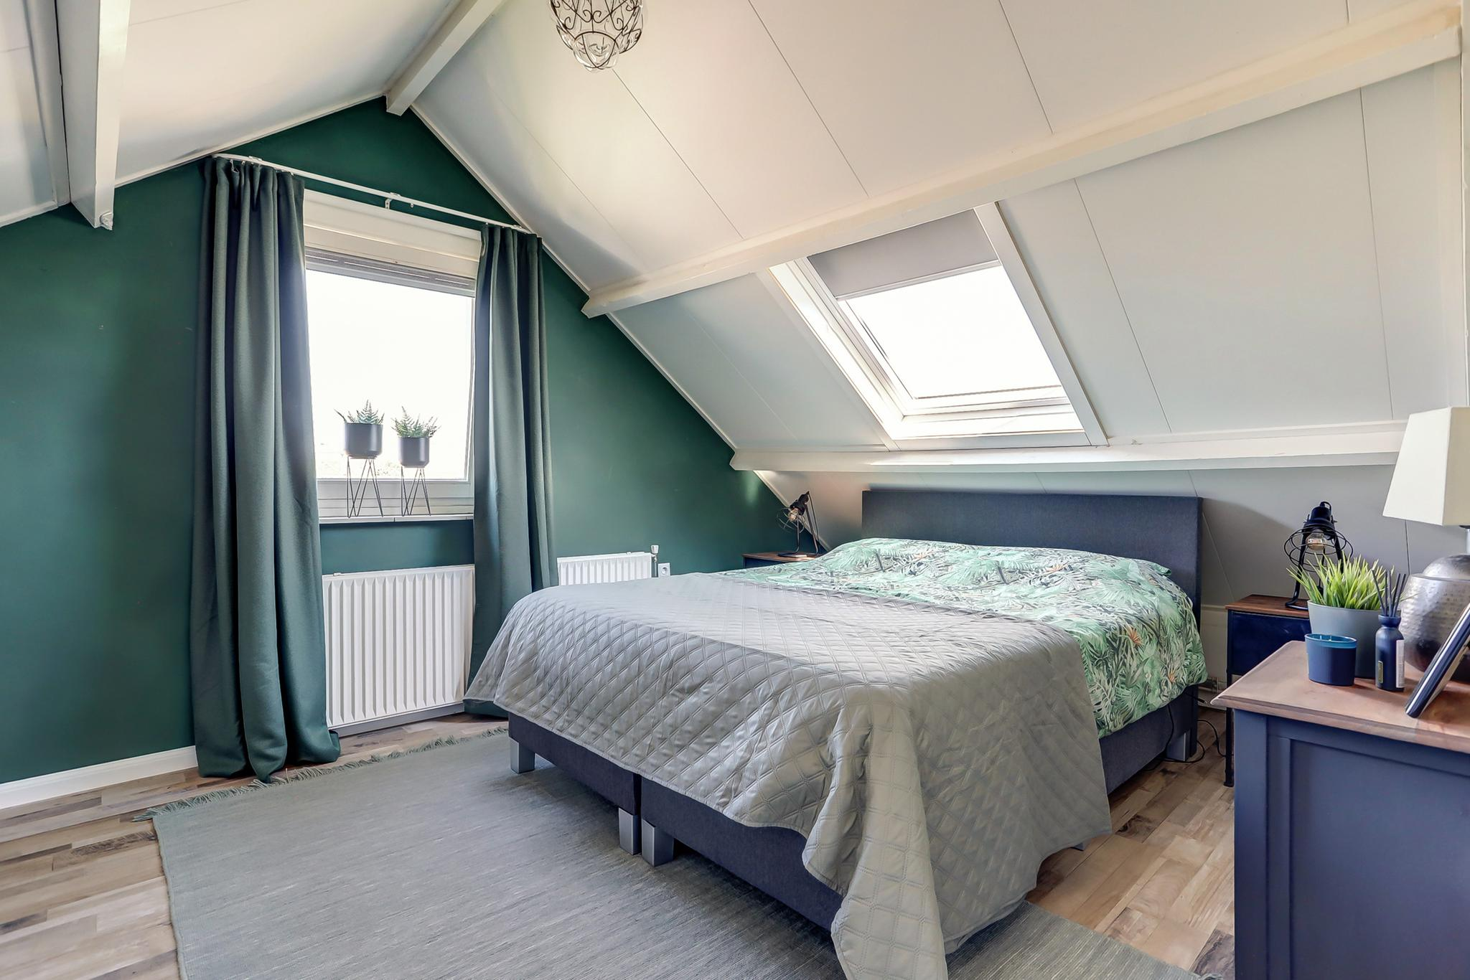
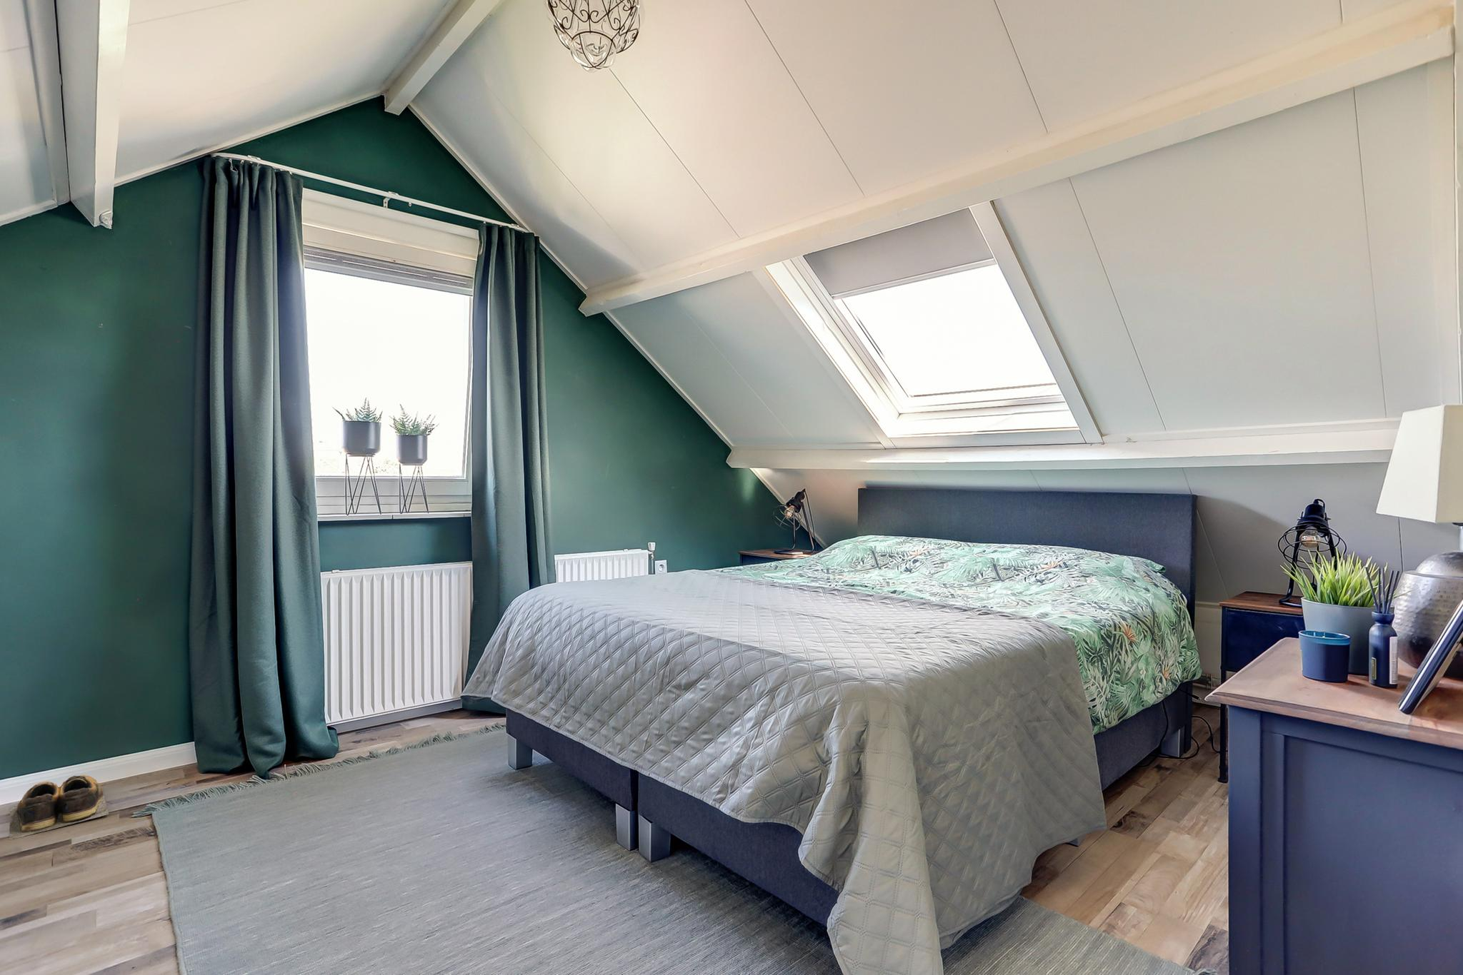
+ shoes [9,775,109,840]
